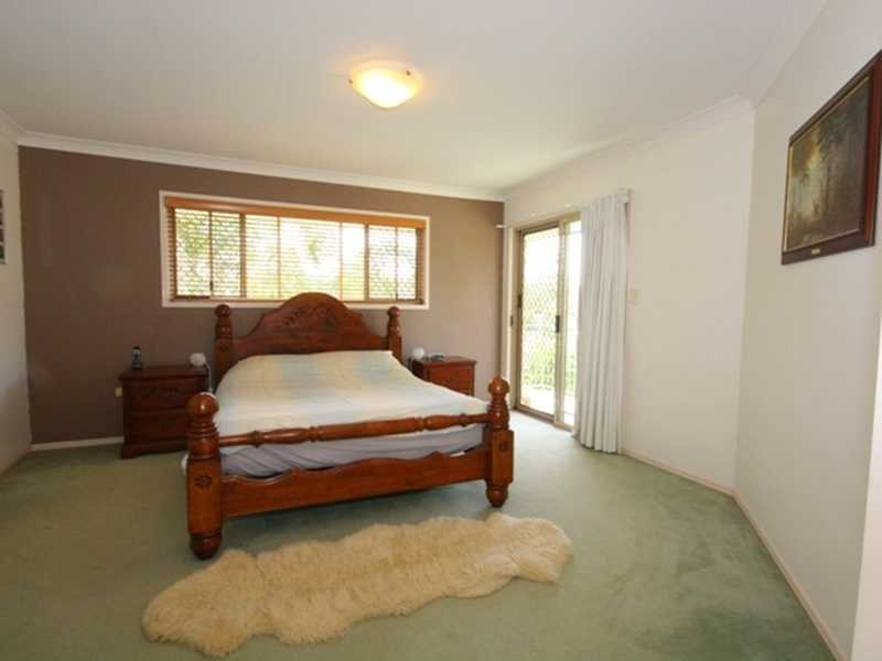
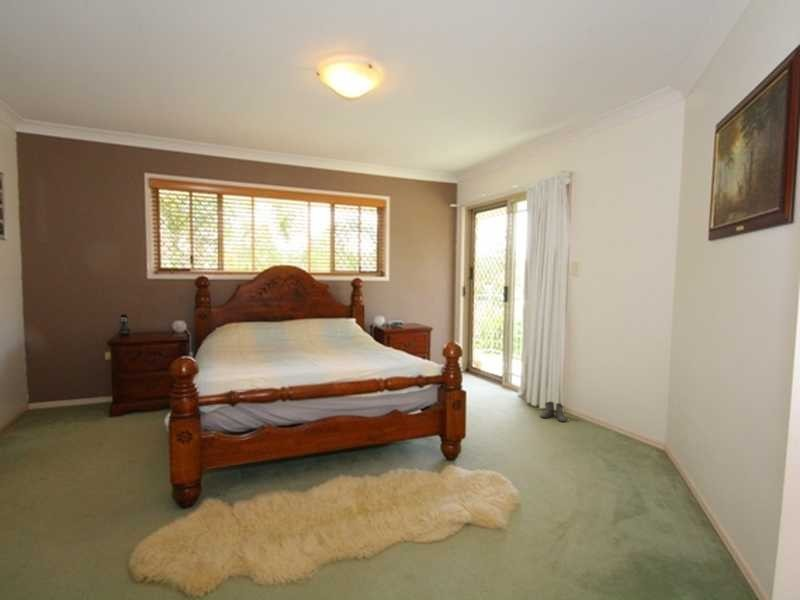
+ boots [539,400,567,423]
